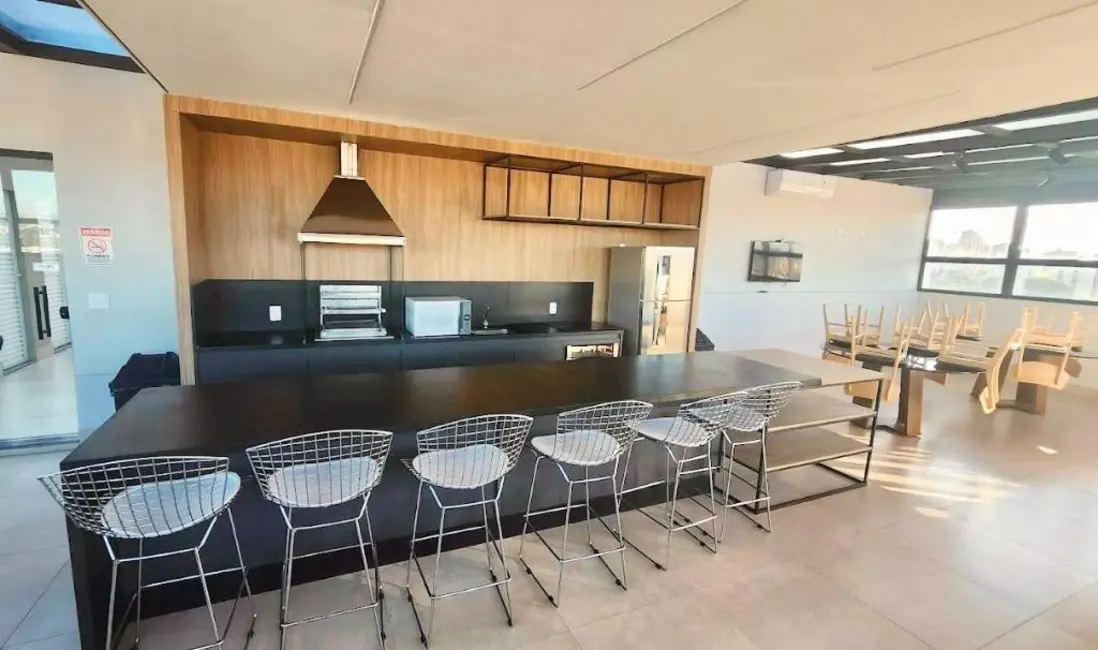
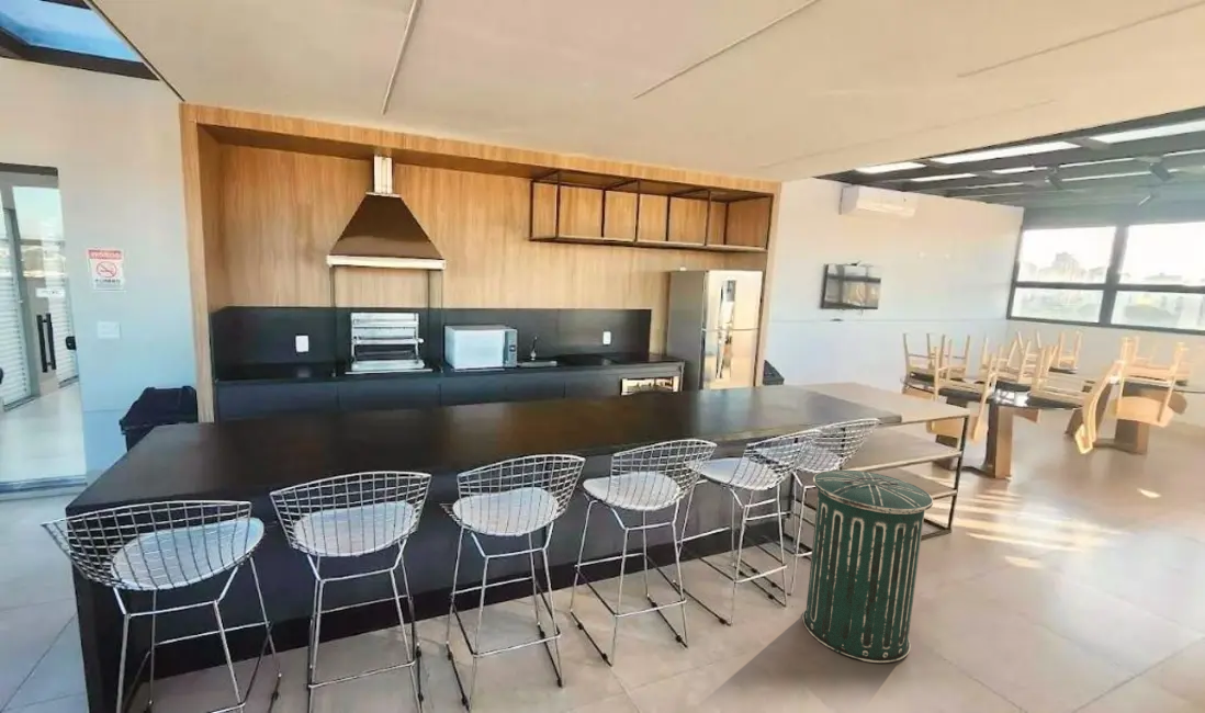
+ trash can [801,468,934,664]
